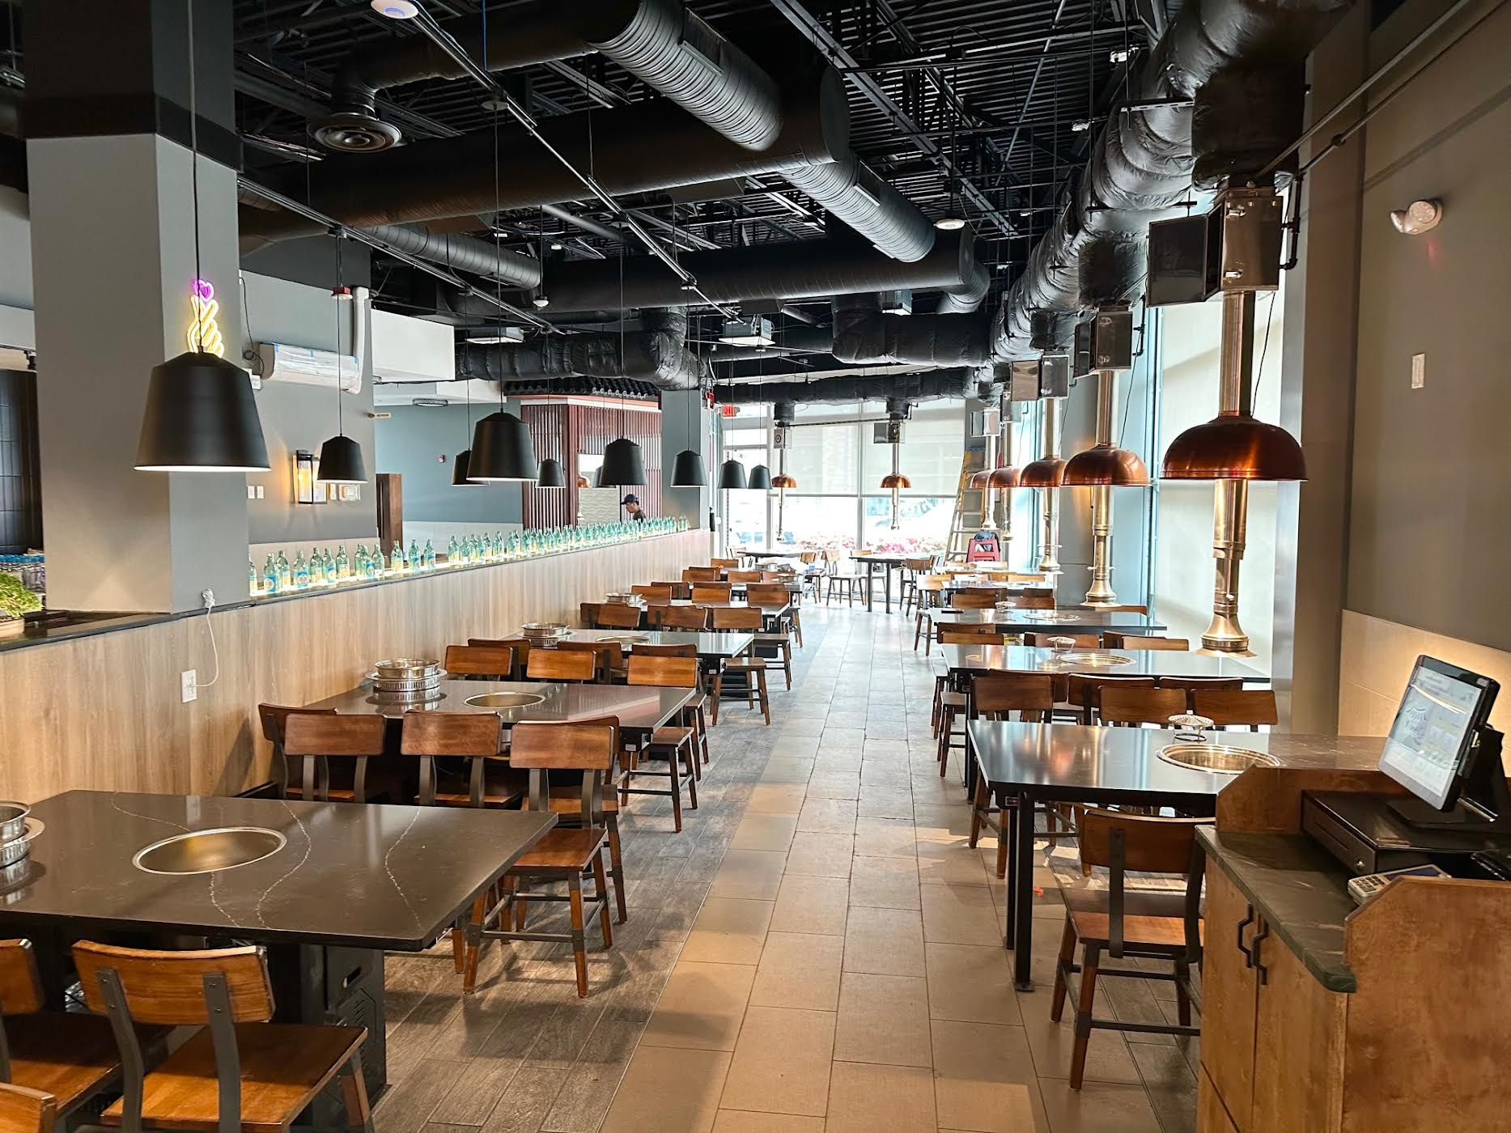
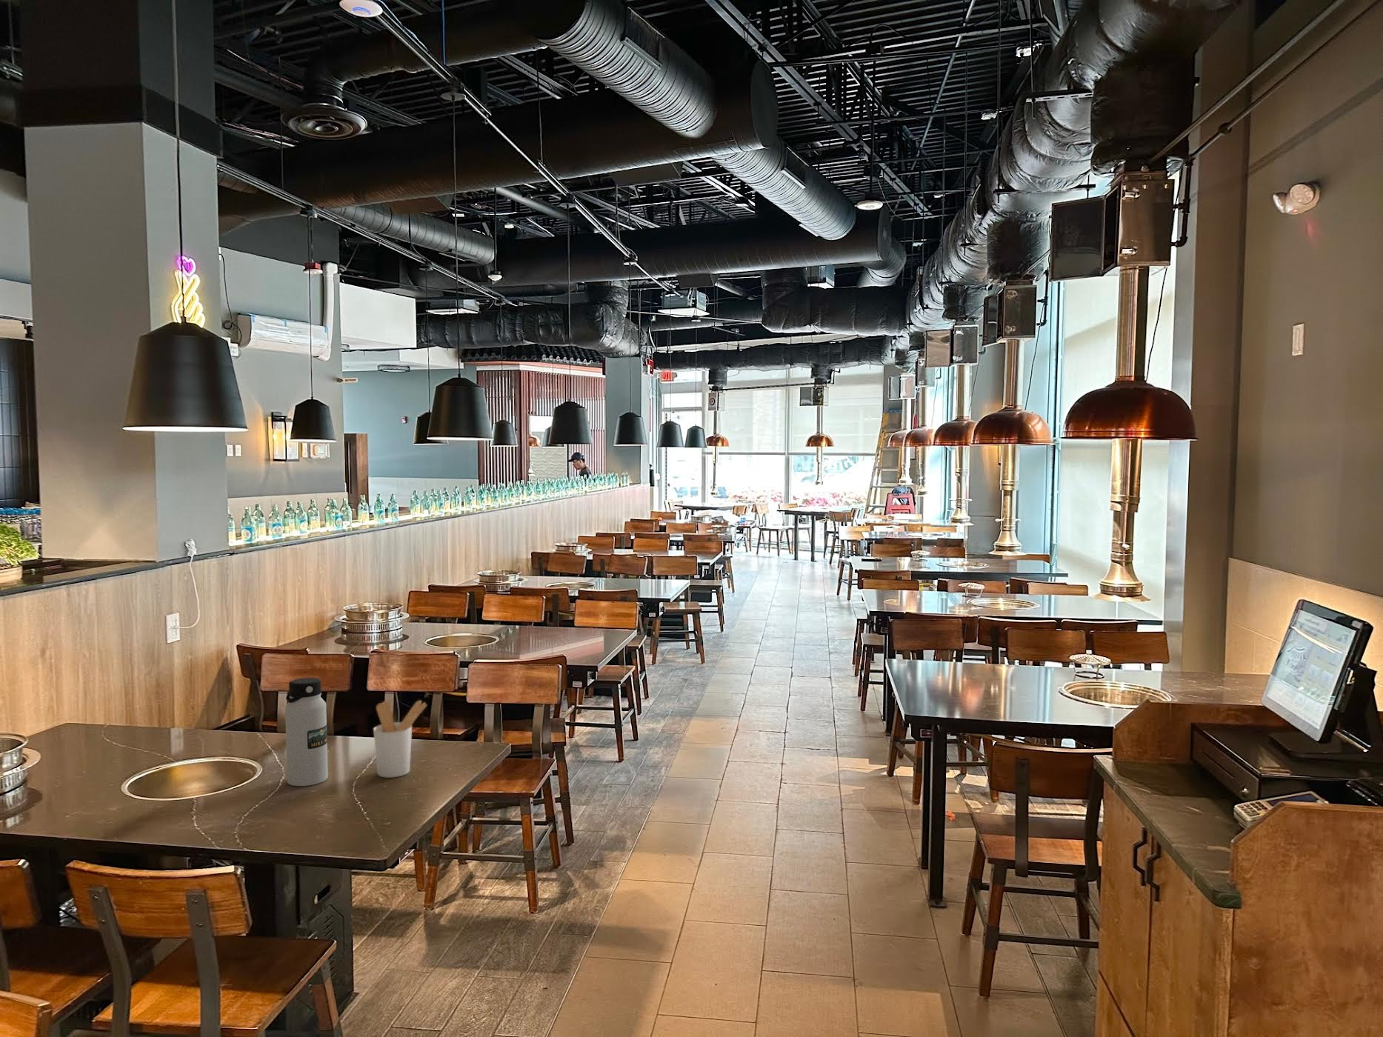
+ water bottle [284,678,329,786]
+ utensil holder [372,699,427,779]
